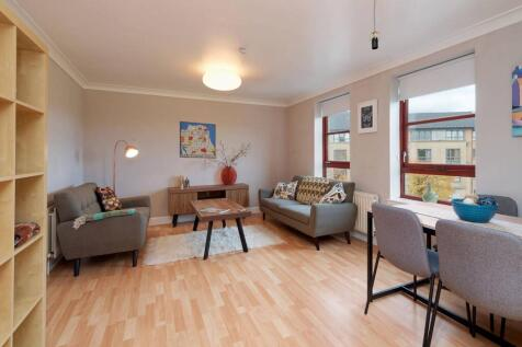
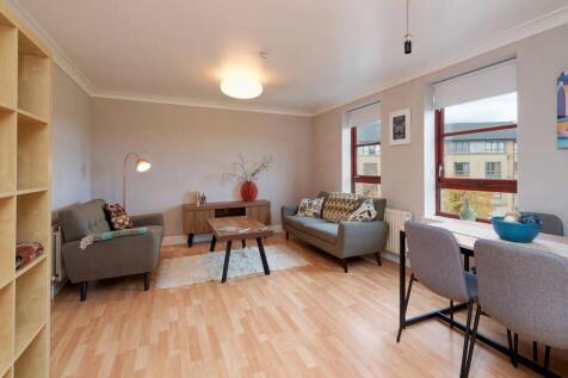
- wall art [179,120,217,160]
